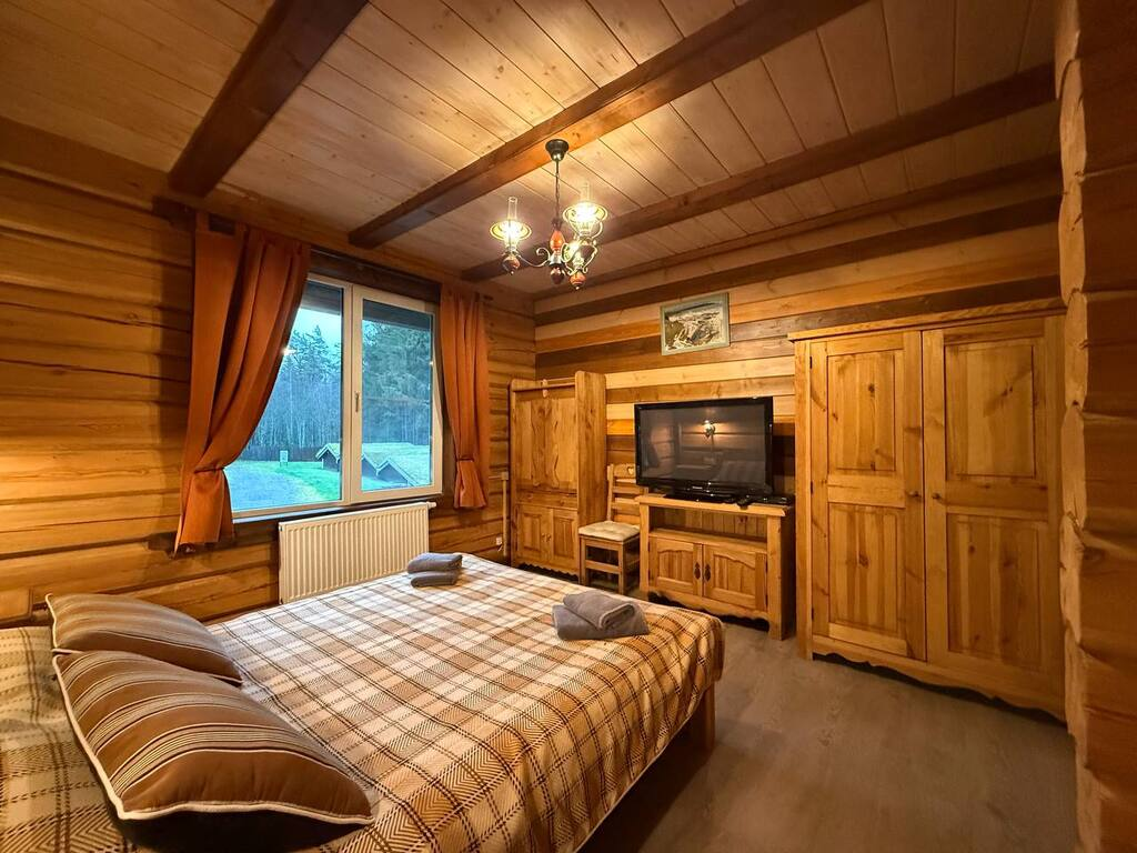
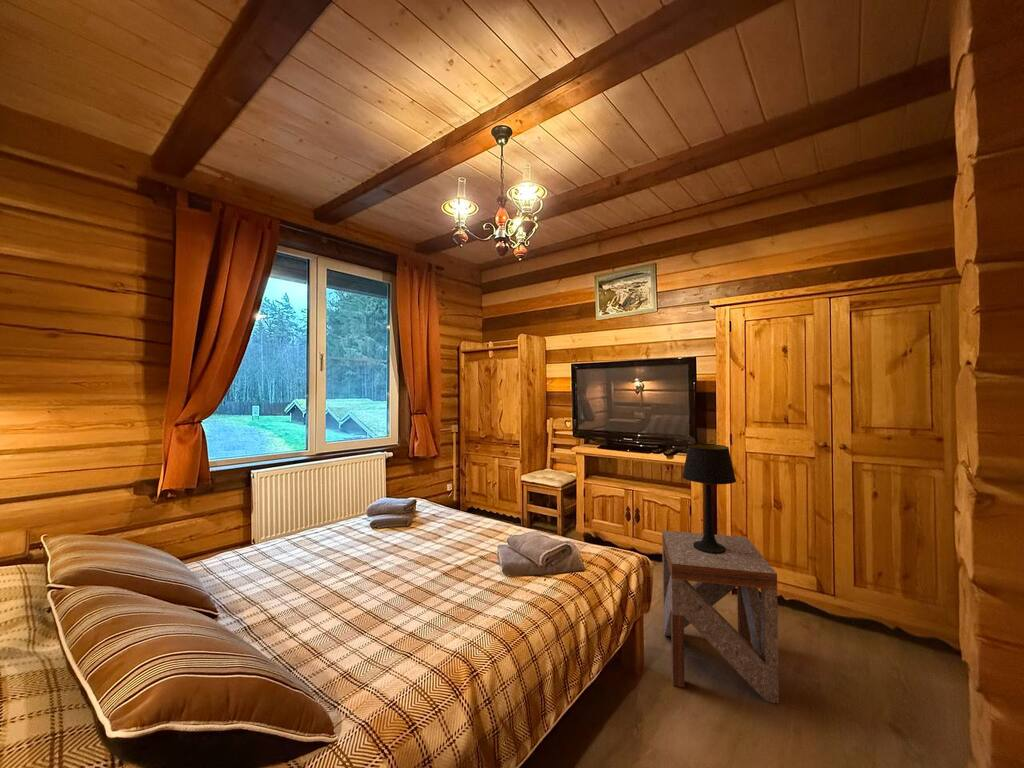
+ side table [661,530,780,705]
+ table lamp [681,443,737,554]
